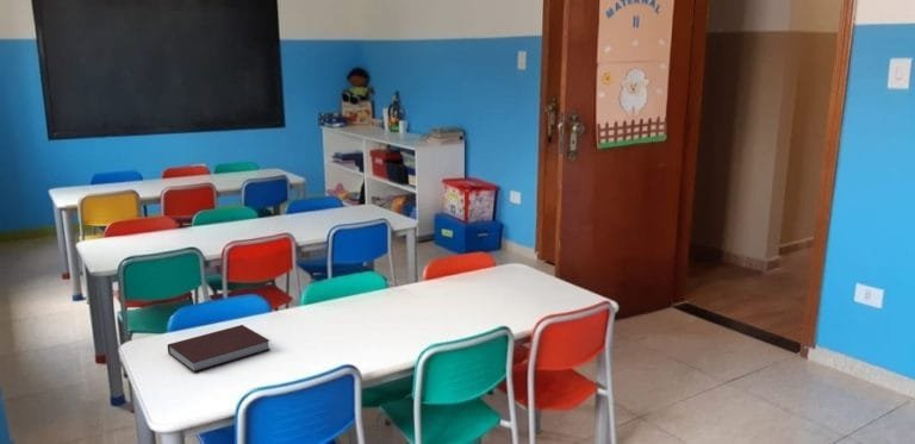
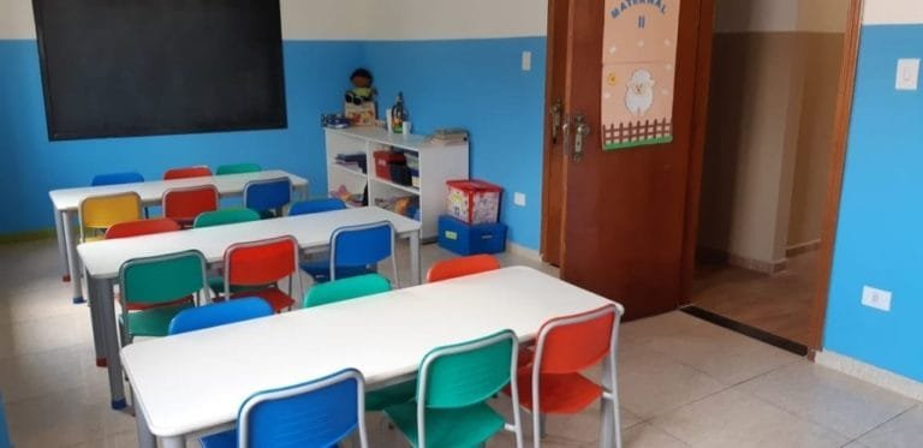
- notebook [167,324,272,374]
